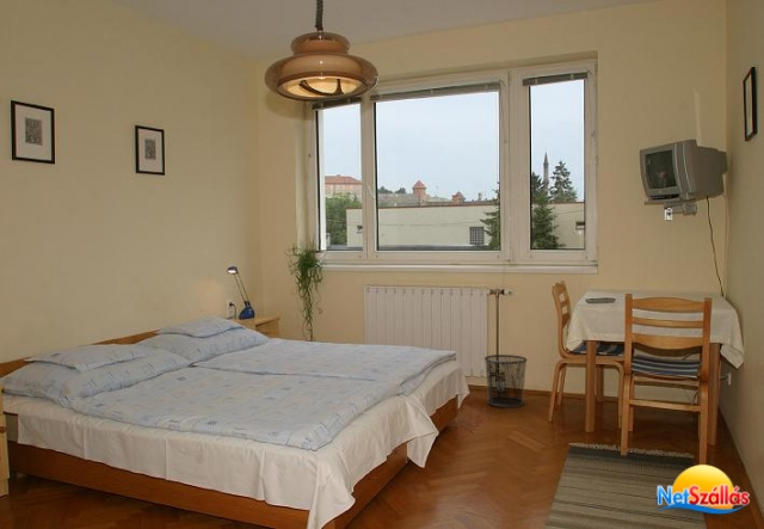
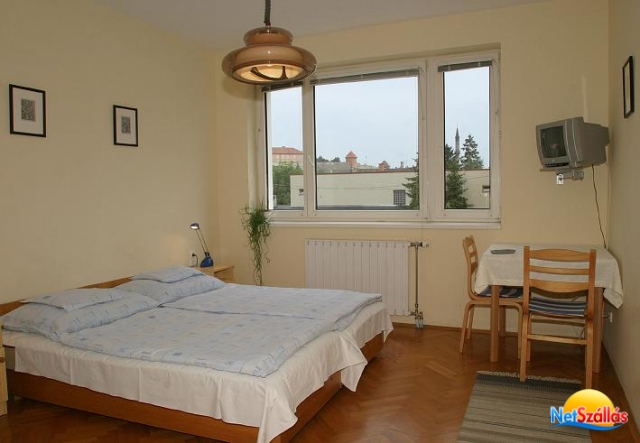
- waste bin [483,353,529,408]
